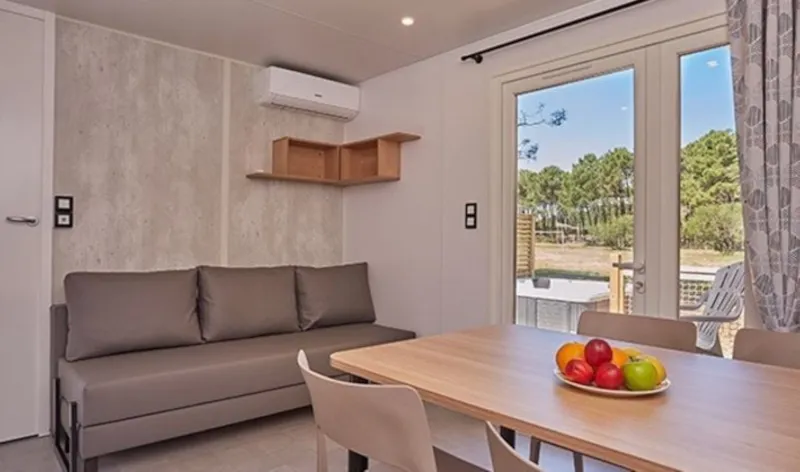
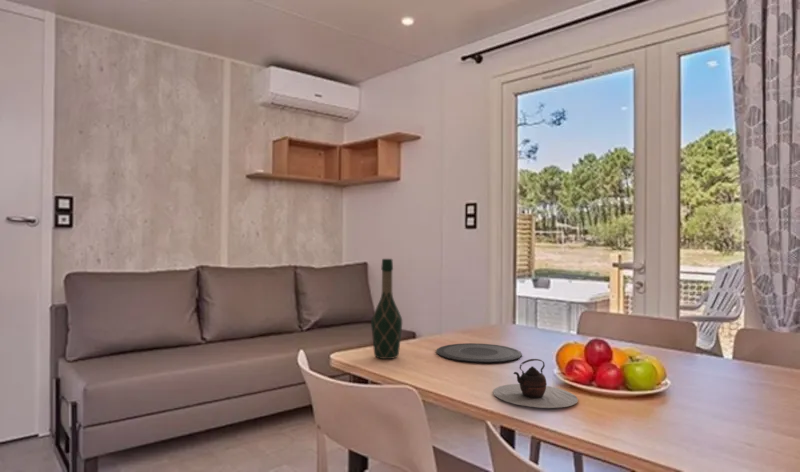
+ teapot [492,358,579,409]
+ plate [435,342,523,364]
+ wine bottle [370,258,403,360]
